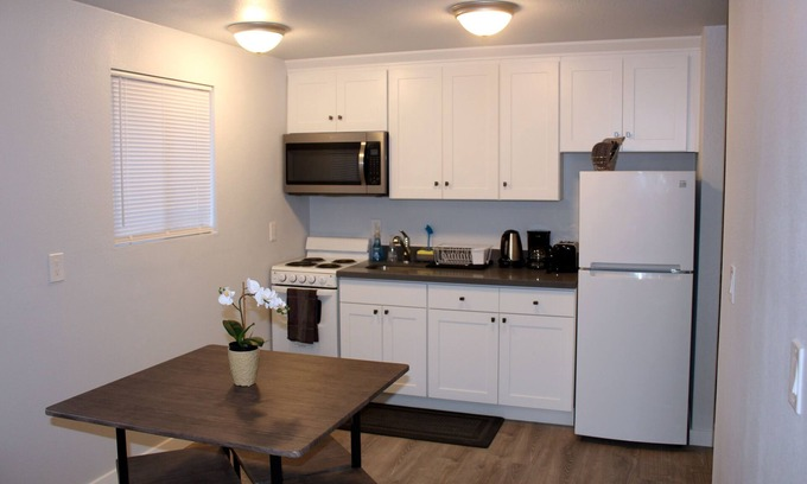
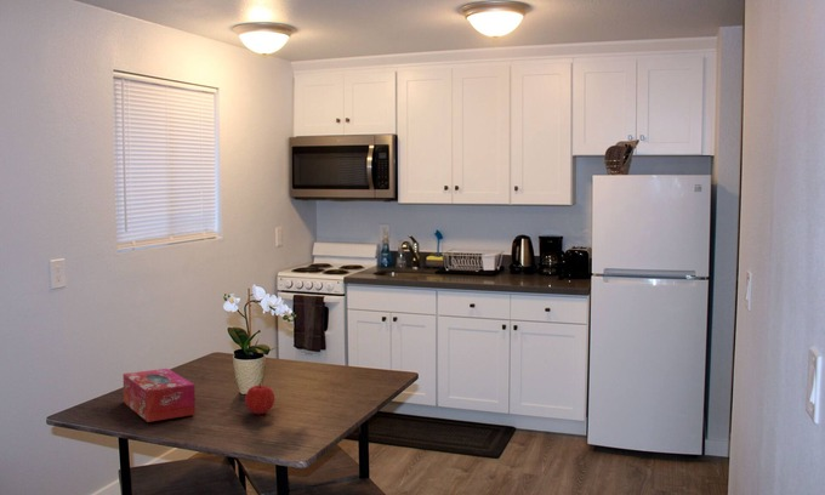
+ fruit [244,382,275,416]
+ tissue box [123,368,197,423]
